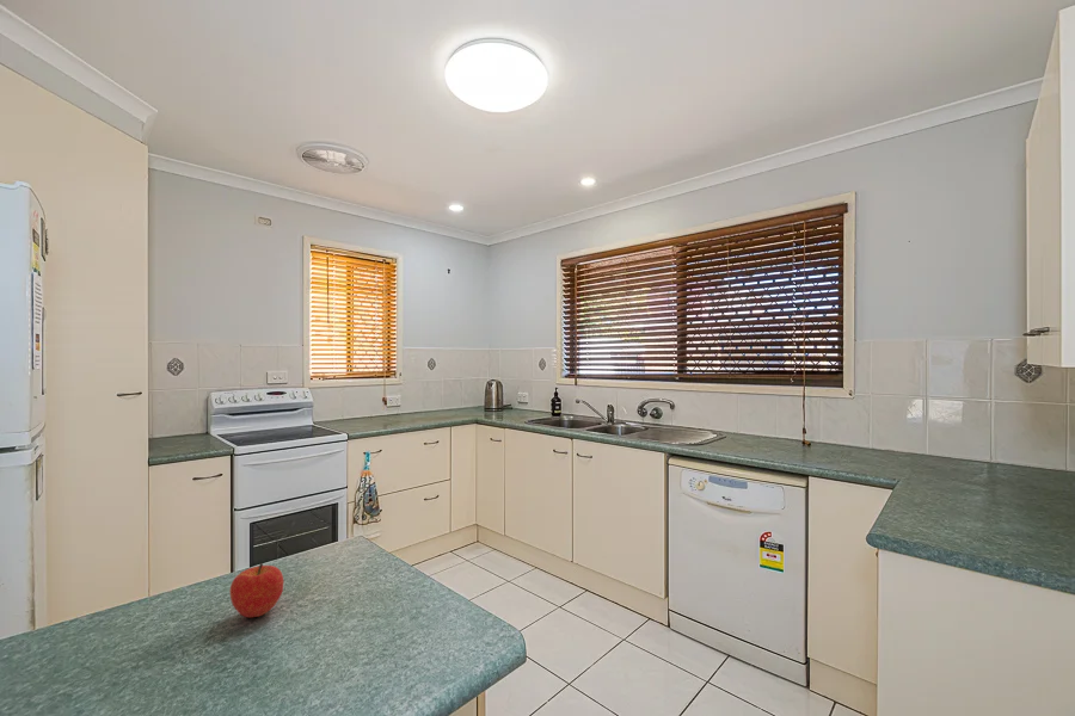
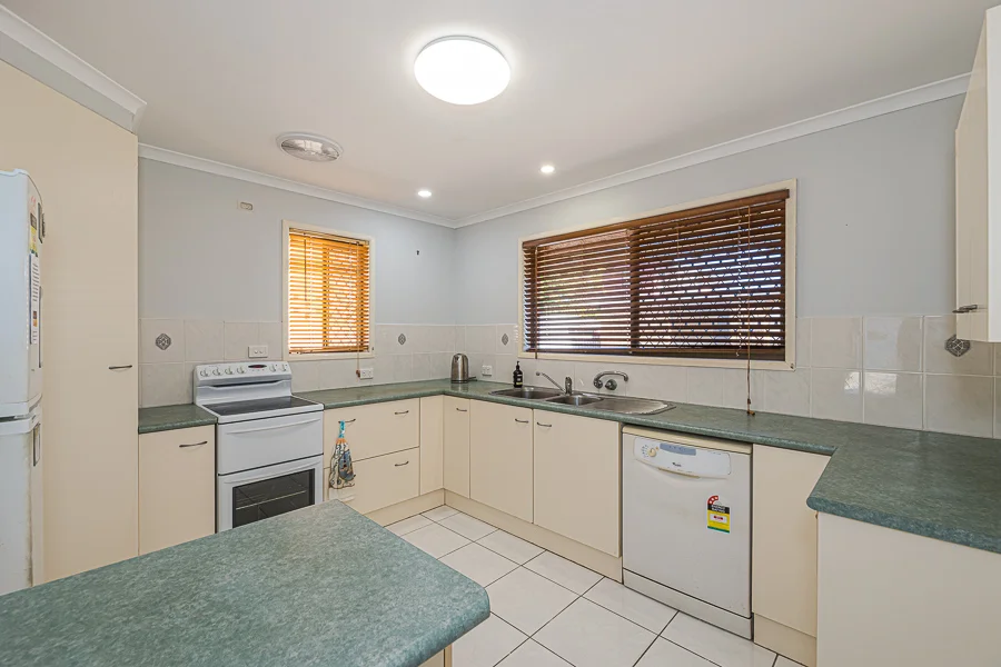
- fruit [229,562,284,618]
